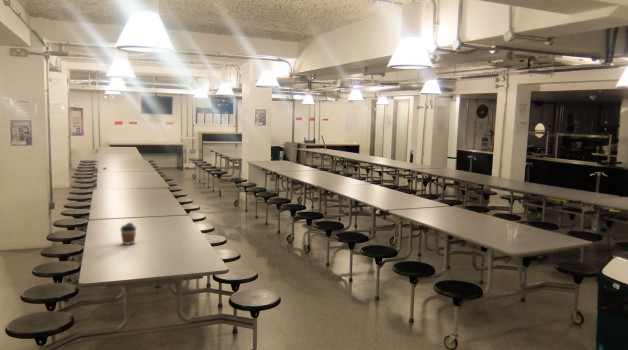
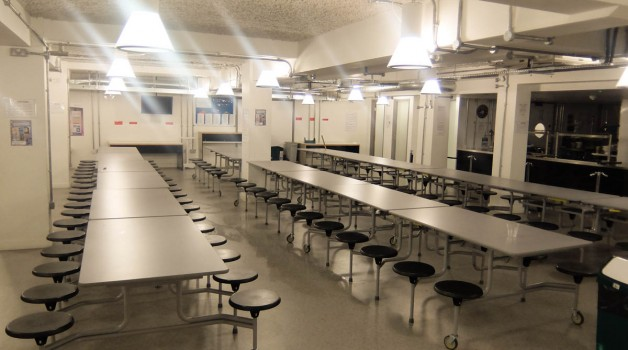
- coffee cup [119,222,137,246]
